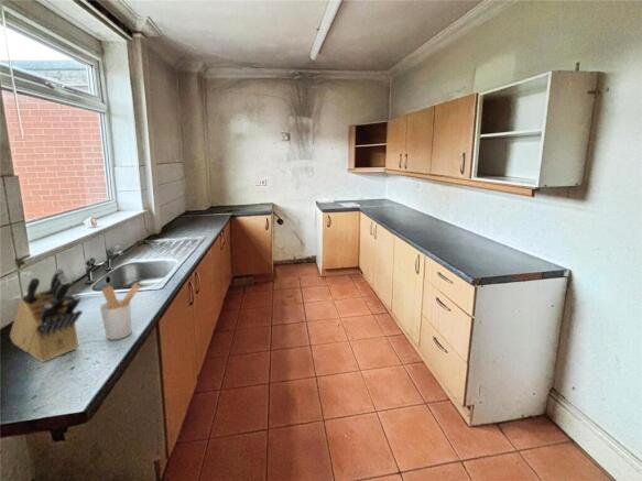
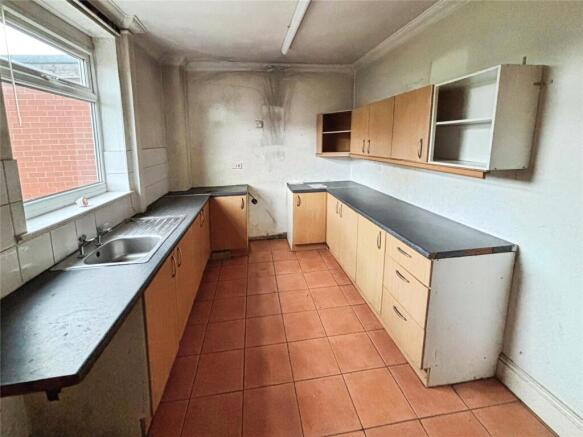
- knife block [9,266,84,363]
- utensil holder [99,282,142,341]
